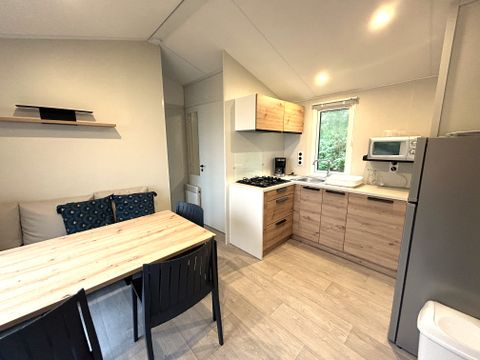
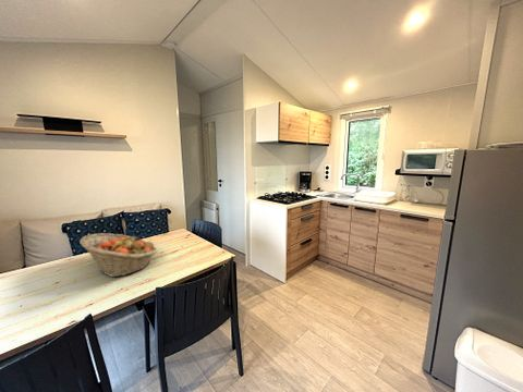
+ fruit basket [78,232,158,278]
